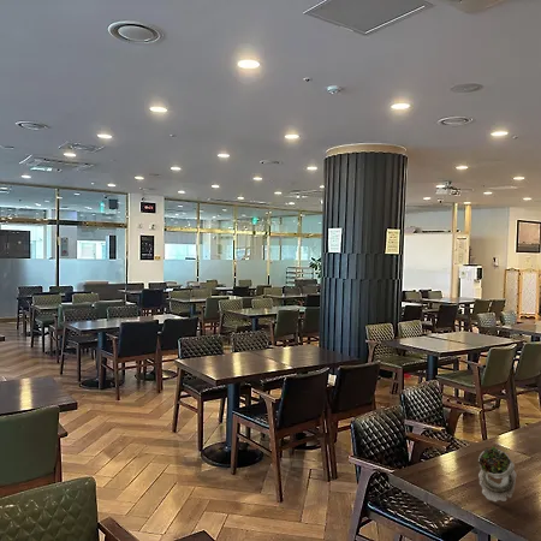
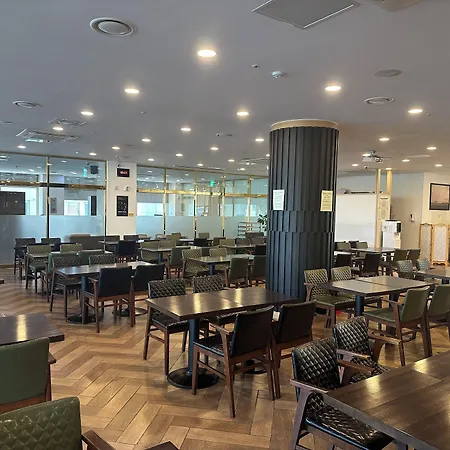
- succulent plant [477,445,518,503]
